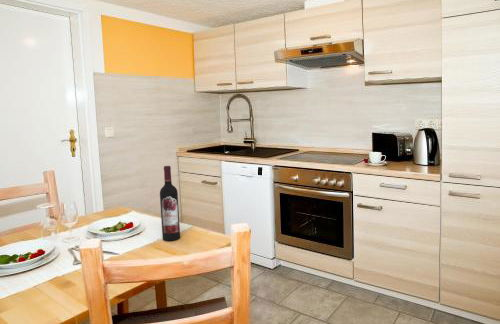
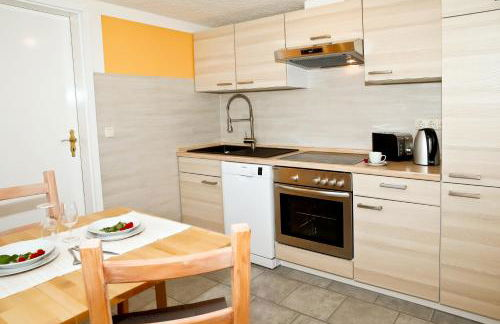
- wine bottle [159,165,181,242]
